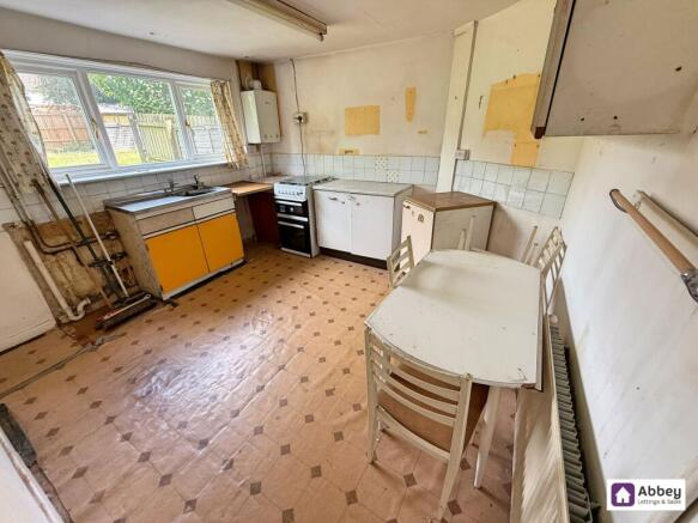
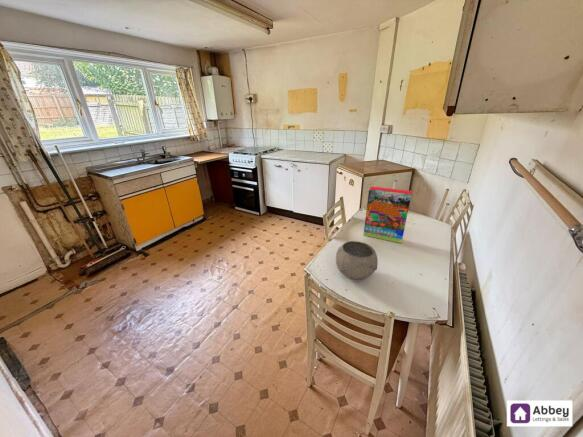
+ bowl [335,240,379,280]
+ cereal box [362,185,413,244]
